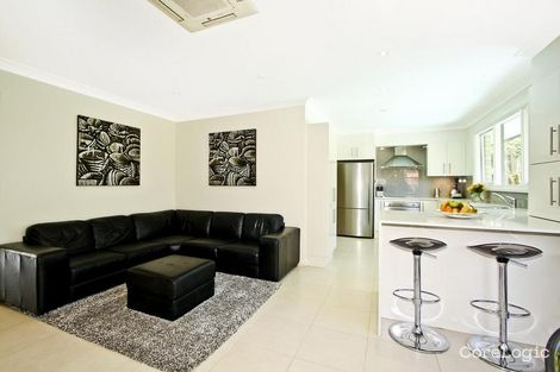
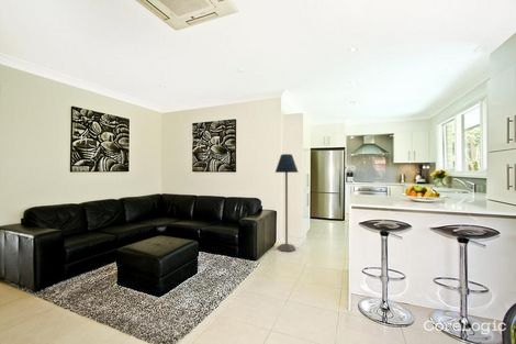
+ floor lamp [274,153,300,253]
